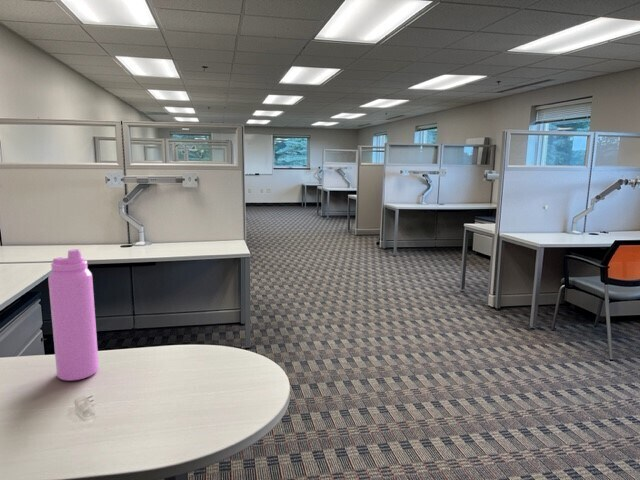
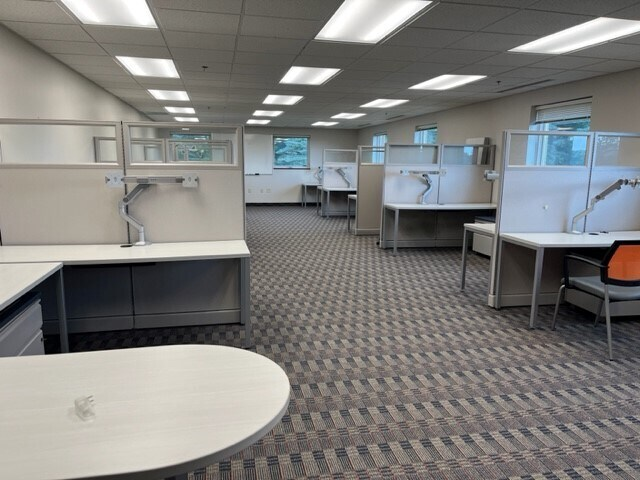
- water bottle [47,248,100,382]
